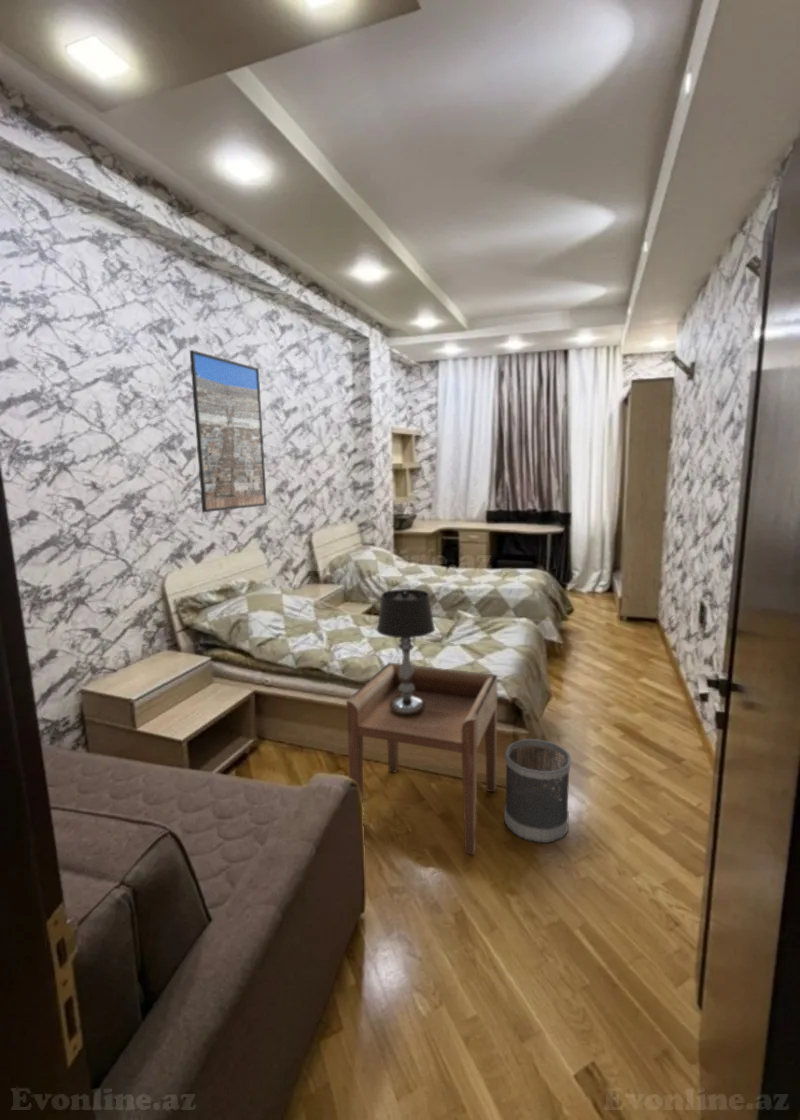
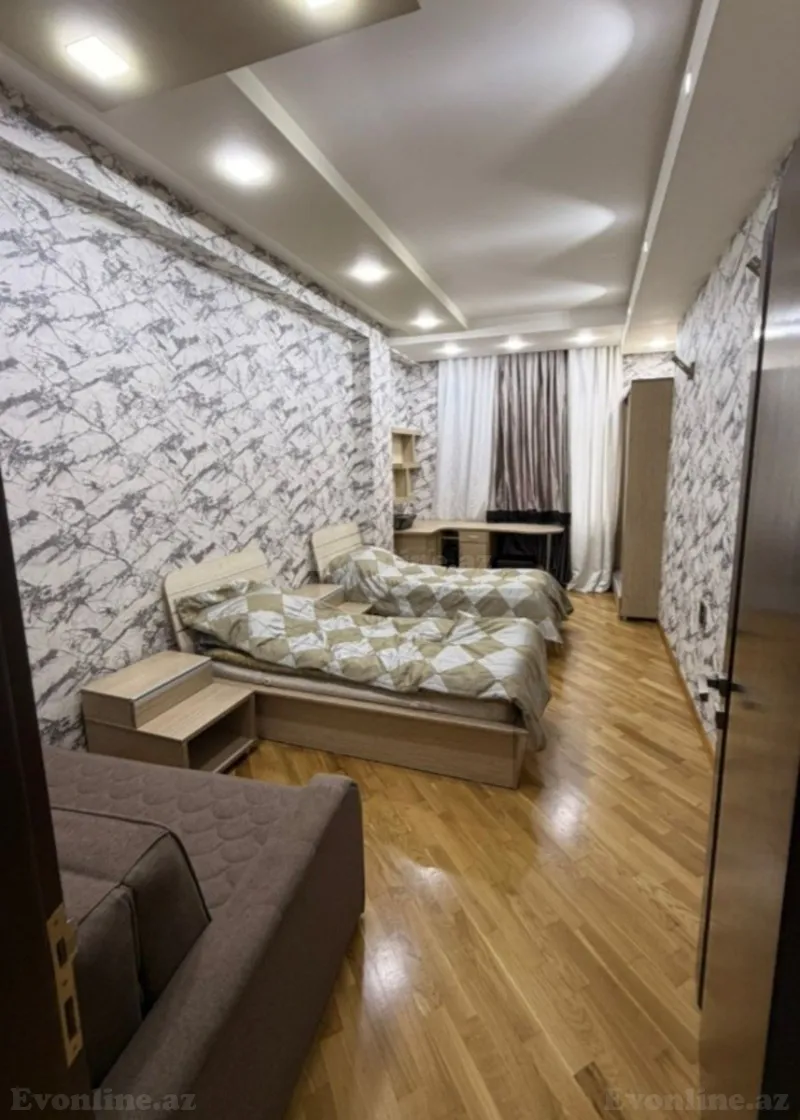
- wastebasket [503,738,572,844]
- table lamp [376,588,436,715]
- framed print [189,349,268,513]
- side table [345,662,498,856]
